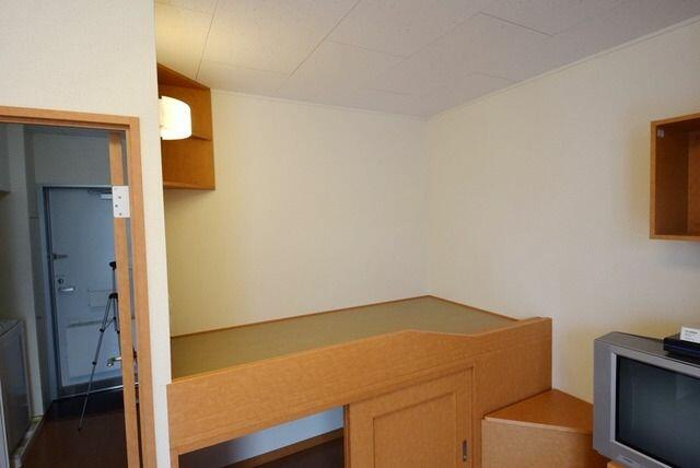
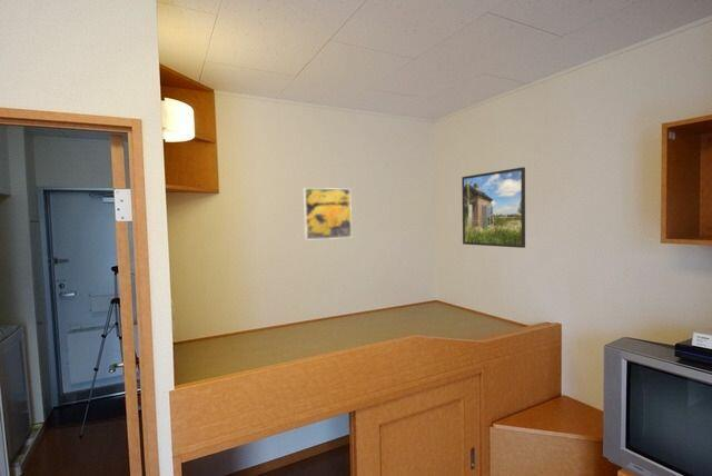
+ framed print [301,187,353,241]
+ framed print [461,166,526,249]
